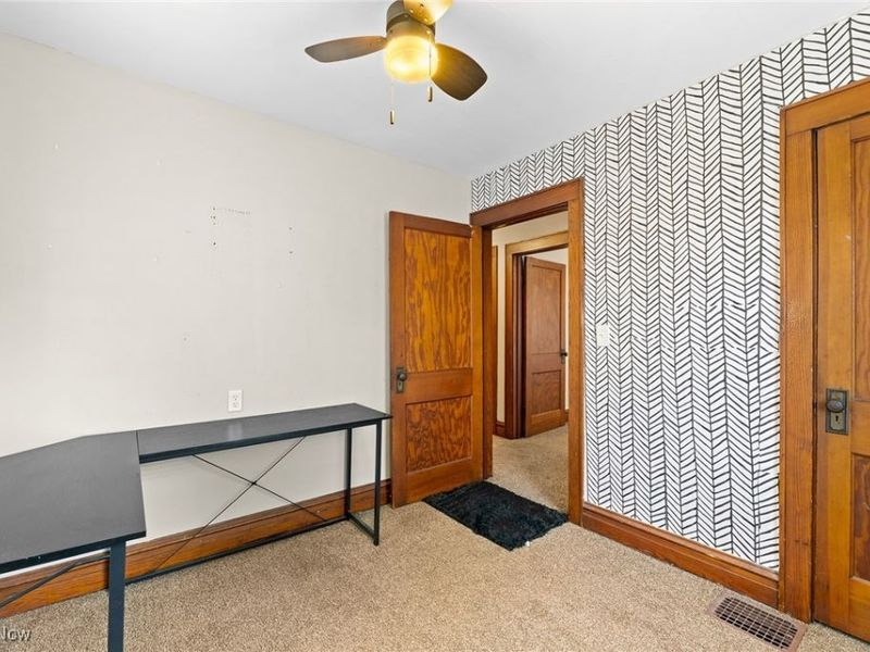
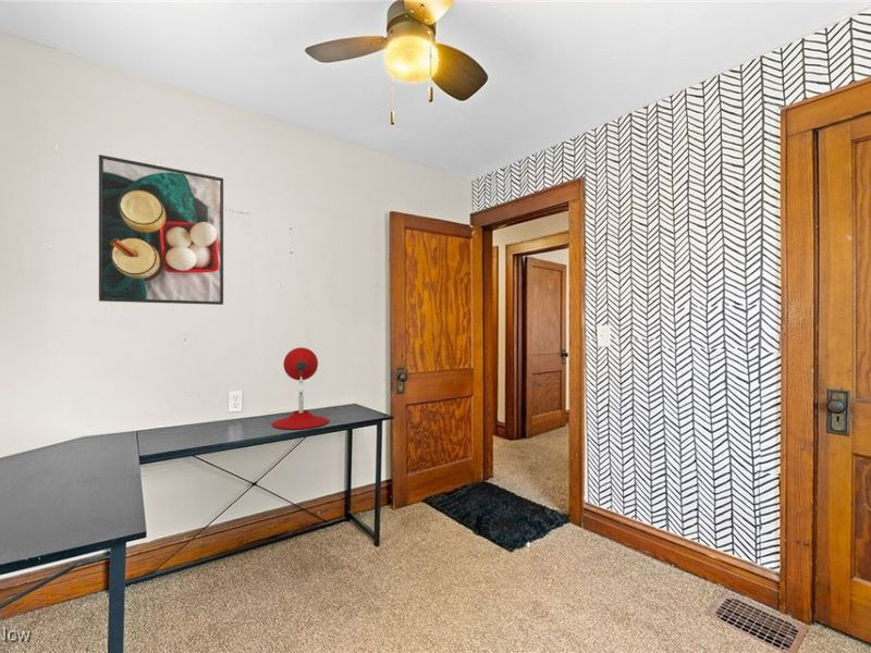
+ desk lamp [271,346,330,430]
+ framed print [98,153,224,306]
